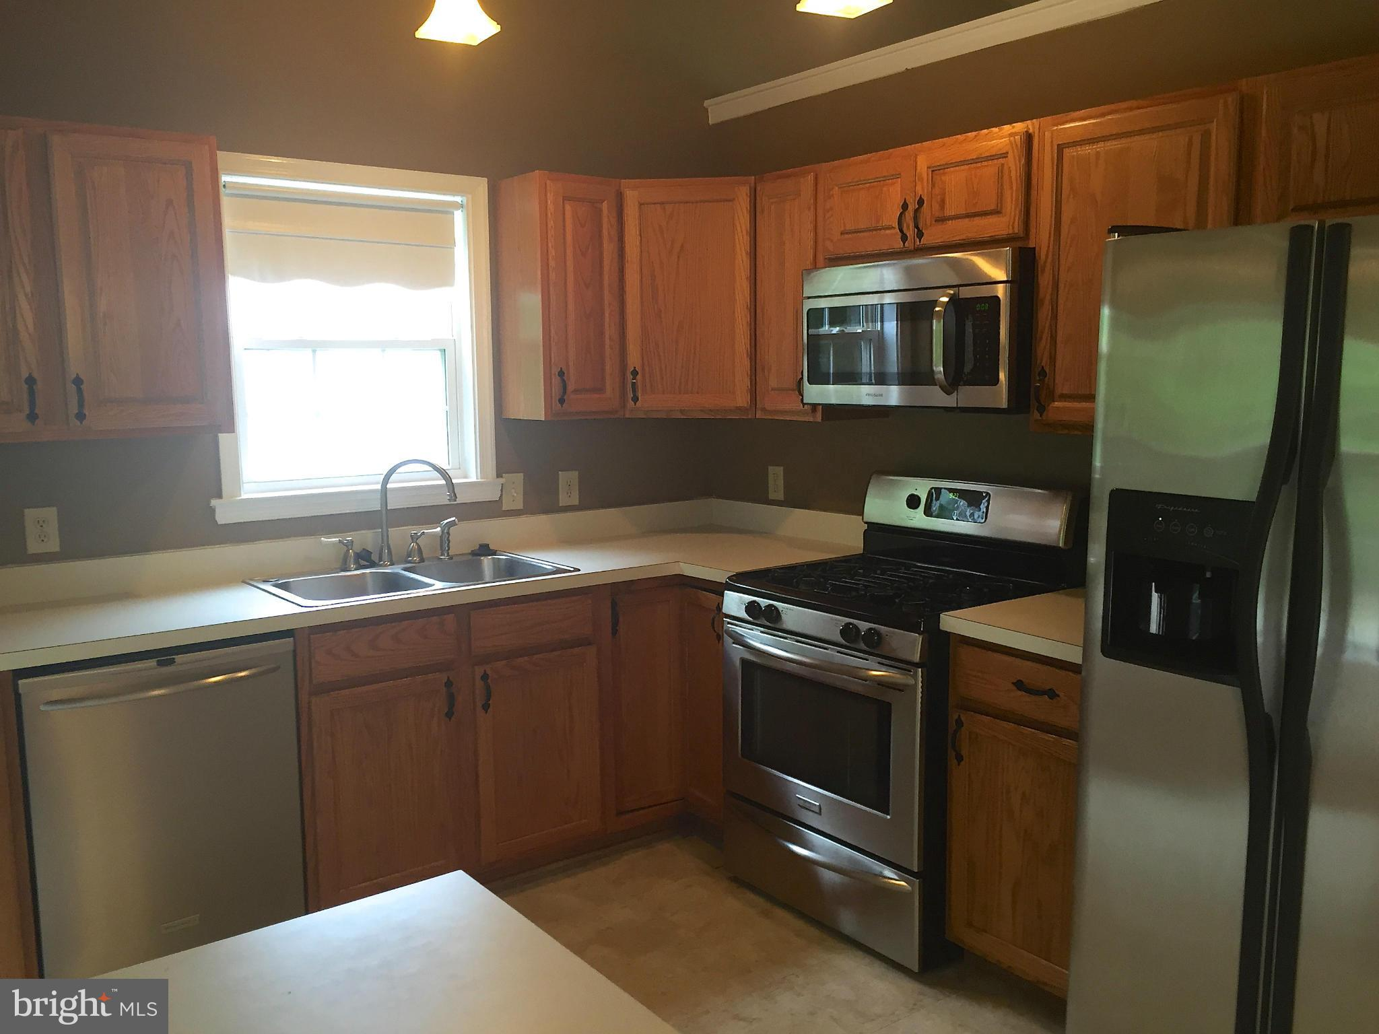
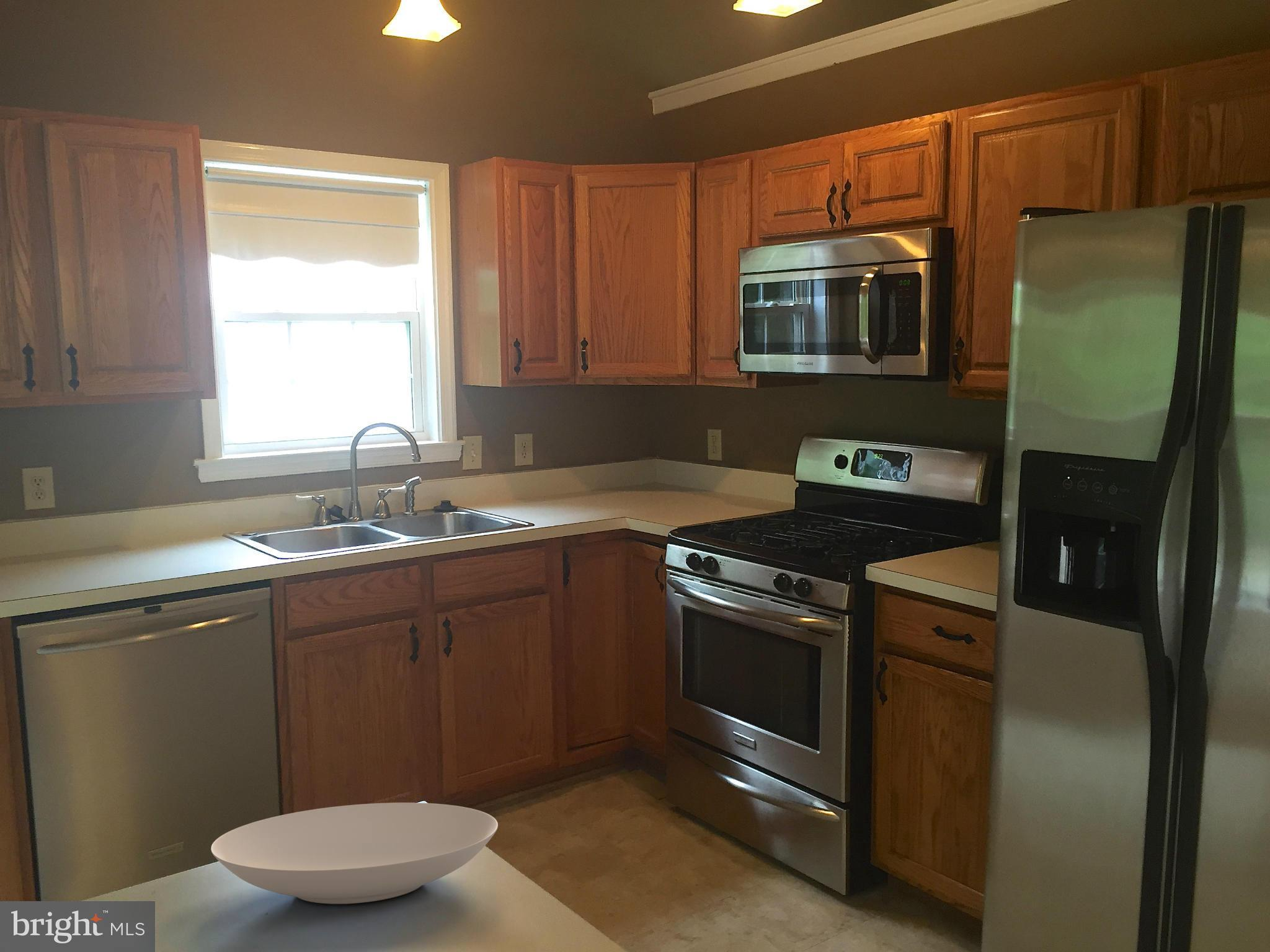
+ bowl [210,802,499,904]
